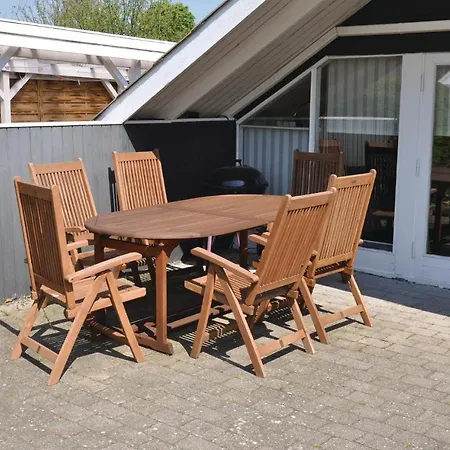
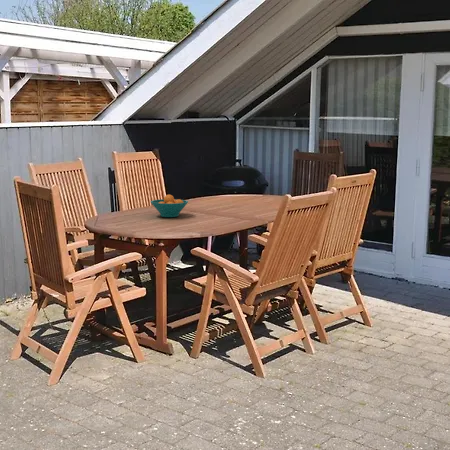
+ fruit bowl [150,194,189,218]
